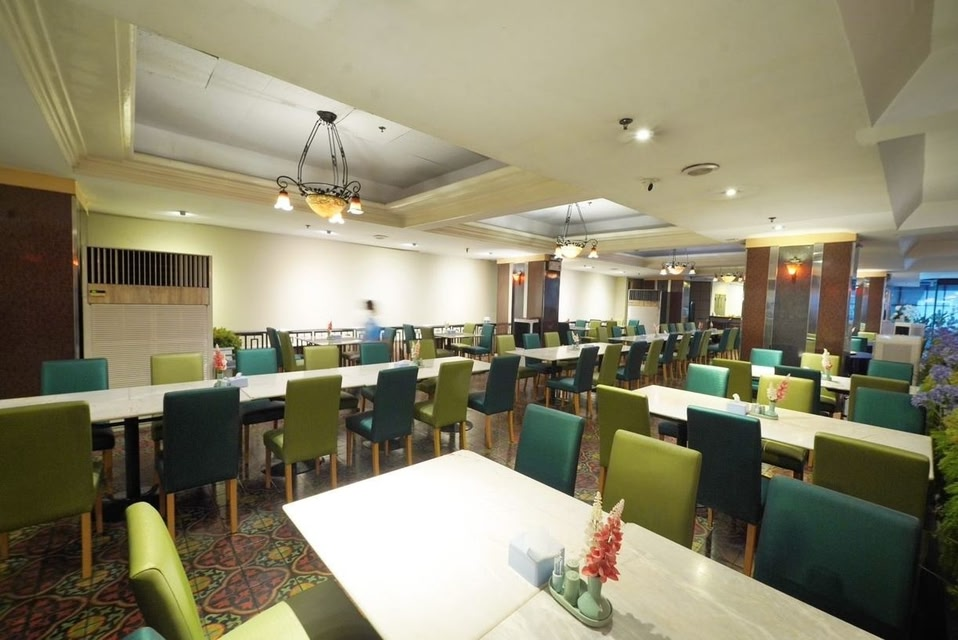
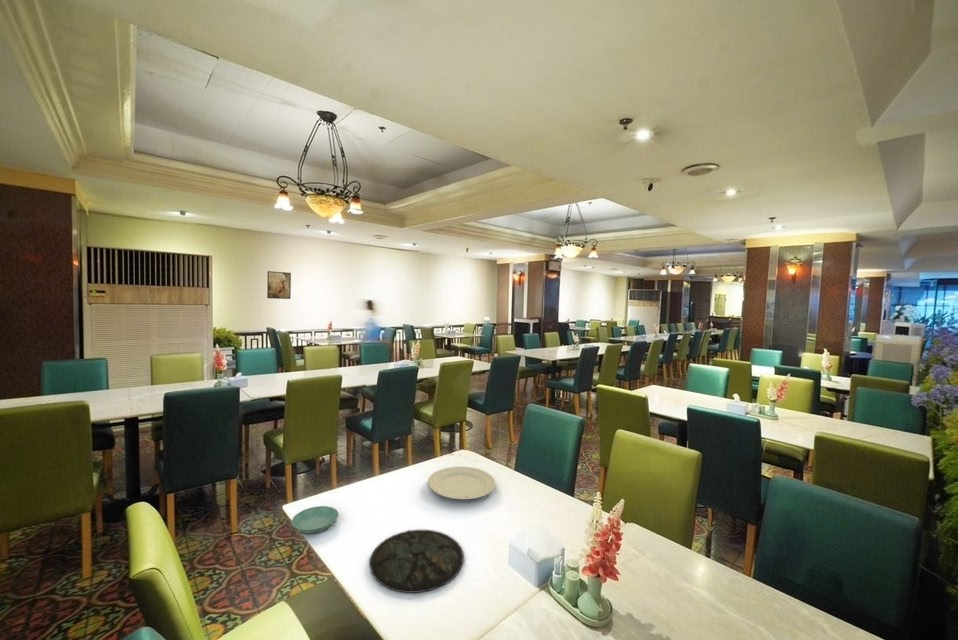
+ saucer [291,505,340,534]
+ plate [369,529,465,594]
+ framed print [266,270,292,300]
+ chinaware [427,466,496,500]
